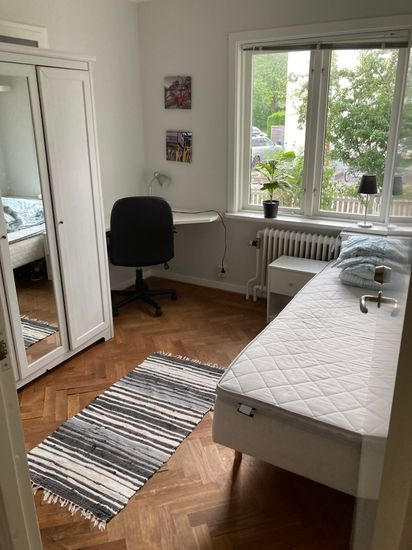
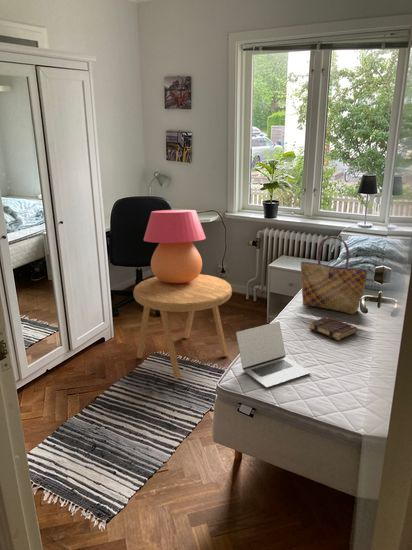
+ side table [132,273,233,380]
+ table lamp [143,209,207,283]
+ book [308,316,358,341]
+ tote bag [300,235,368,315]
+ laptop [235,321,312,389]
